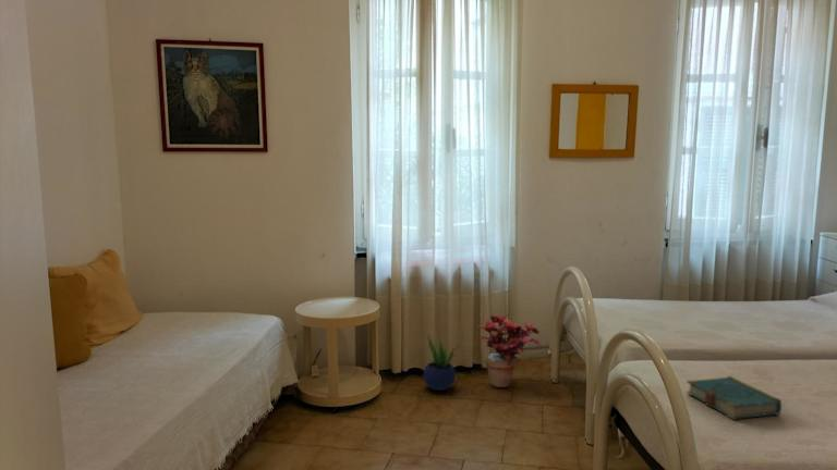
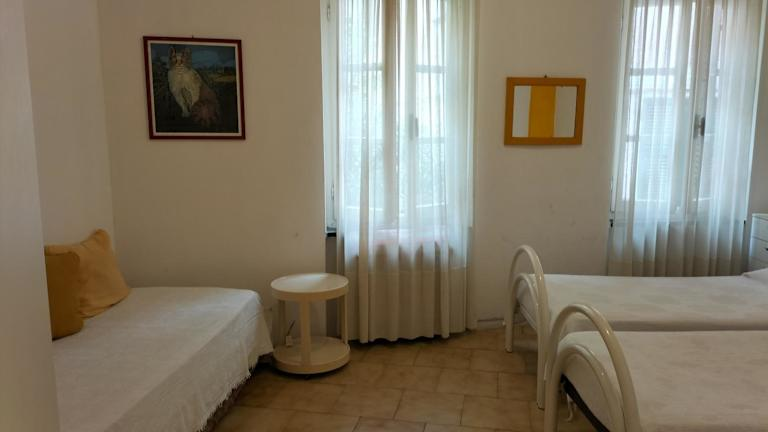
- potted plant [422,333,461,392]
- potted plant [477,313,541,388]
- book [686,375,783,421]
